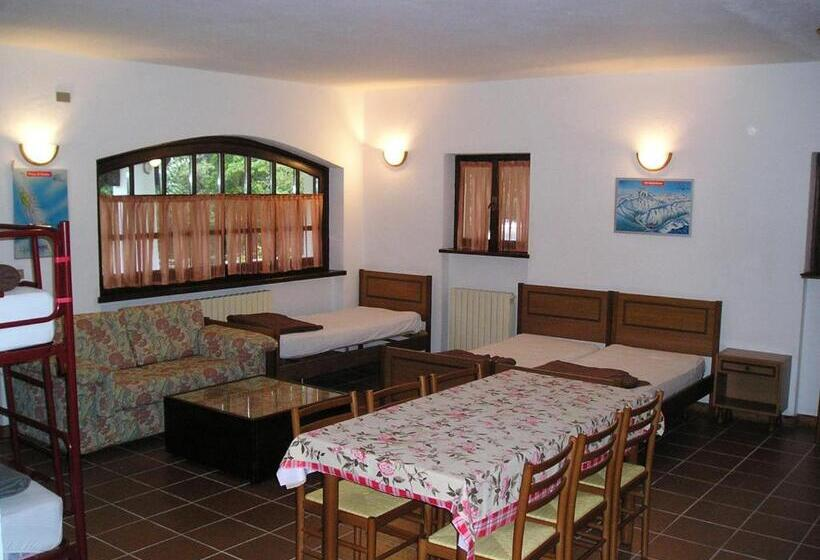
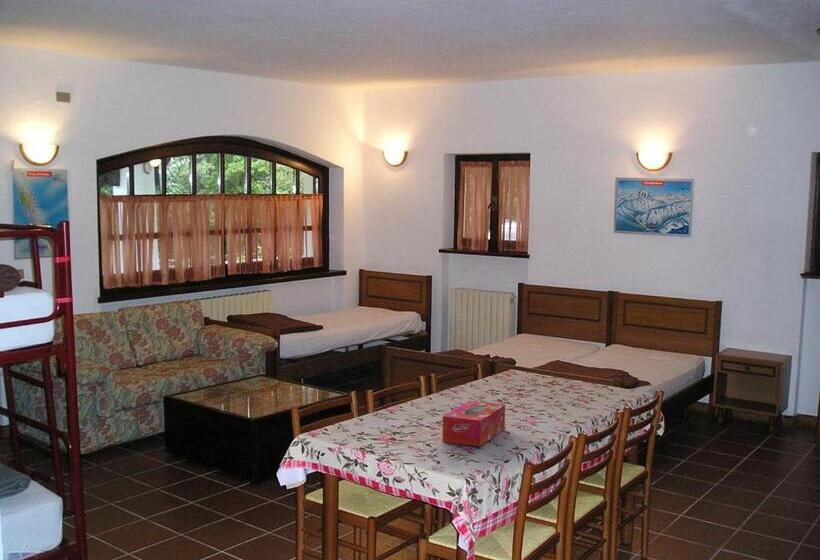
+ tissue box [442,400,506,448]
